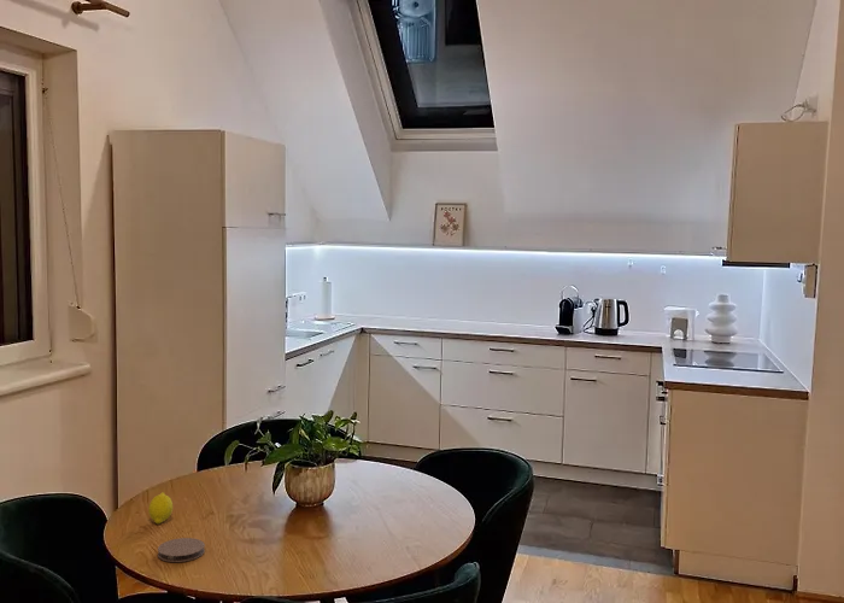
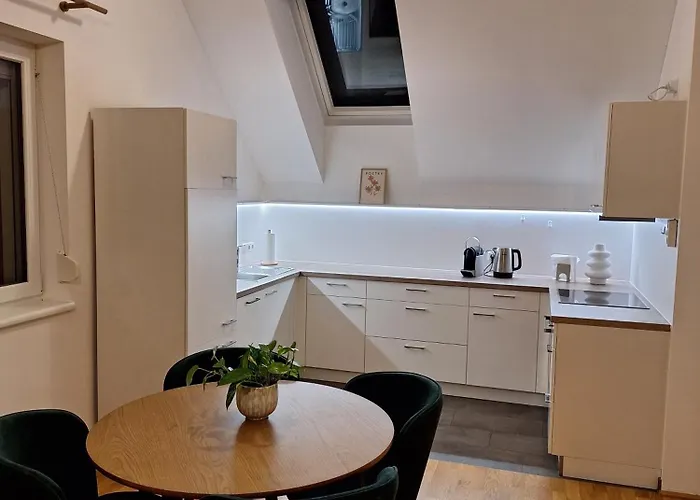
- coaster [157,537,206,563]
- fruit [147,491,174,525]
